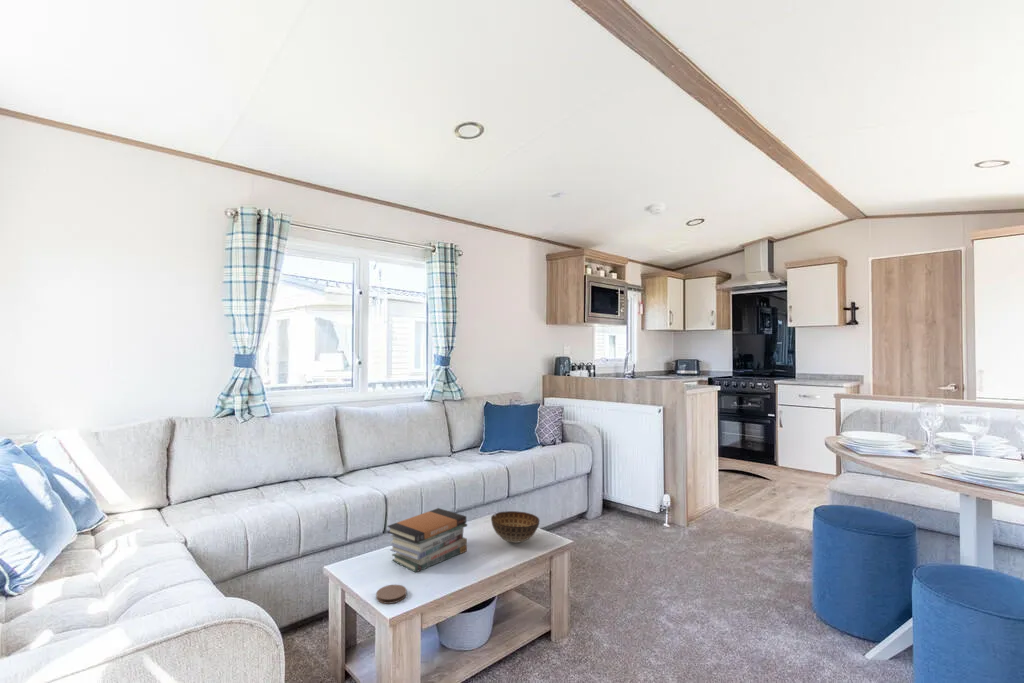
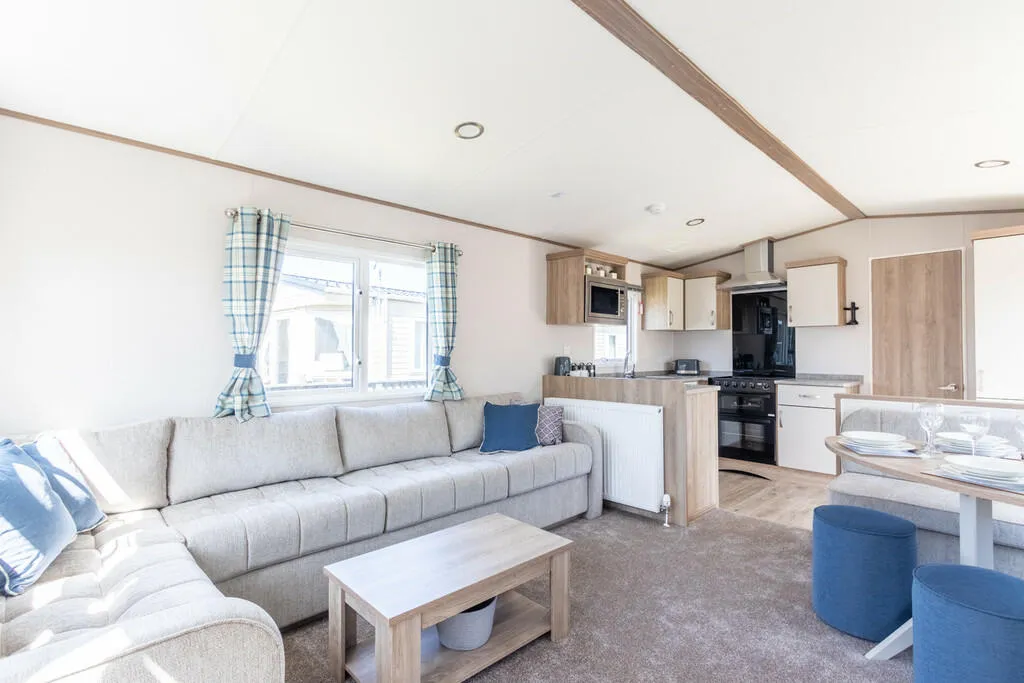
- coaster [375,584,408,605]
- book stack [386,507,468,573]
- bowl [490,510,541,544]
